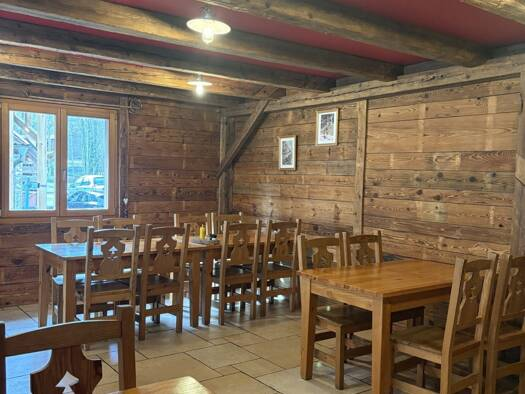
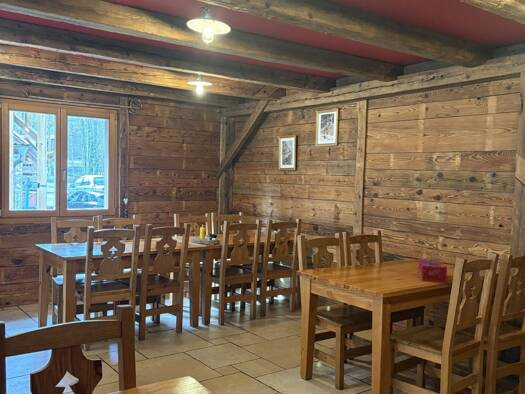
+ tissue box [417,258,448,284]
